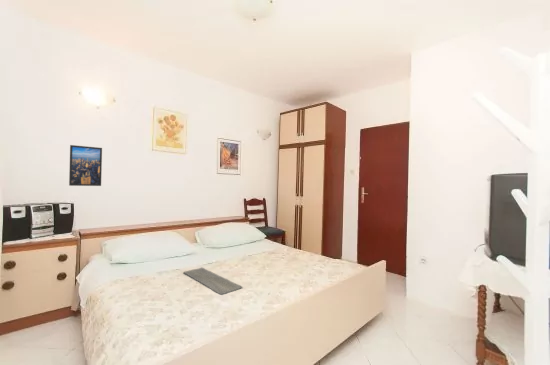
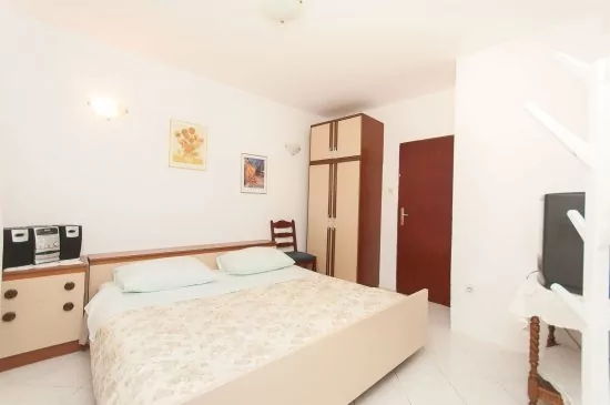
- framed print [68,144,103,187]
- bath mat [182,267,243,295]
